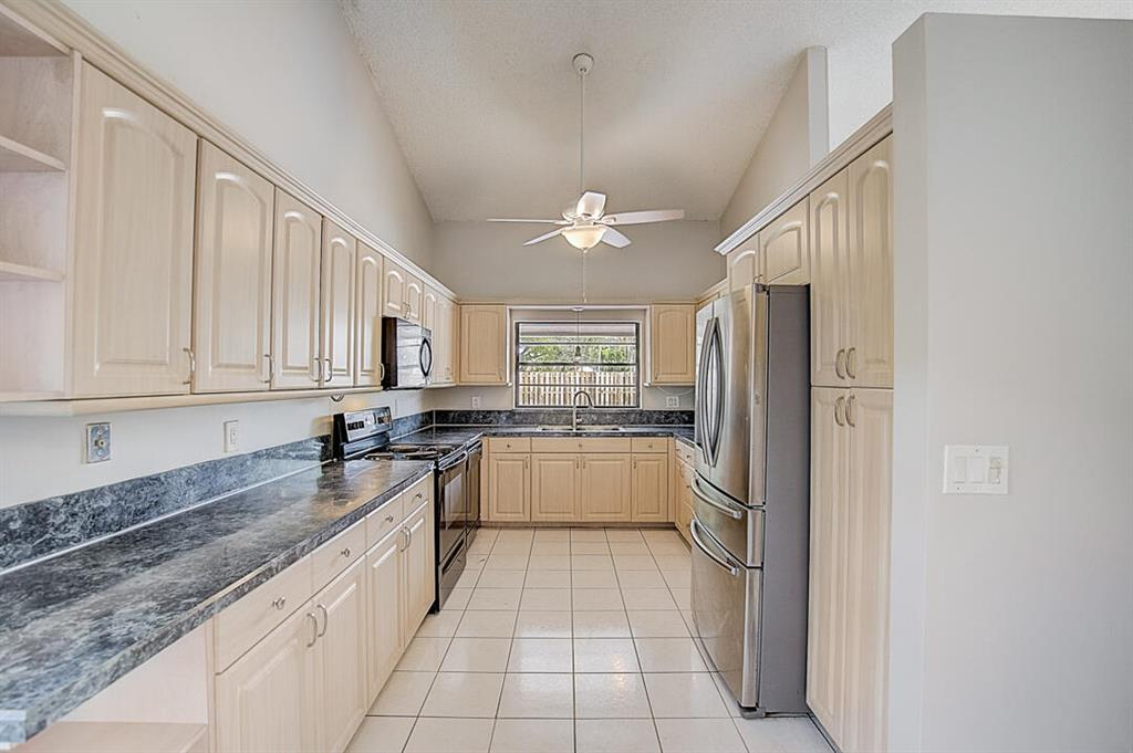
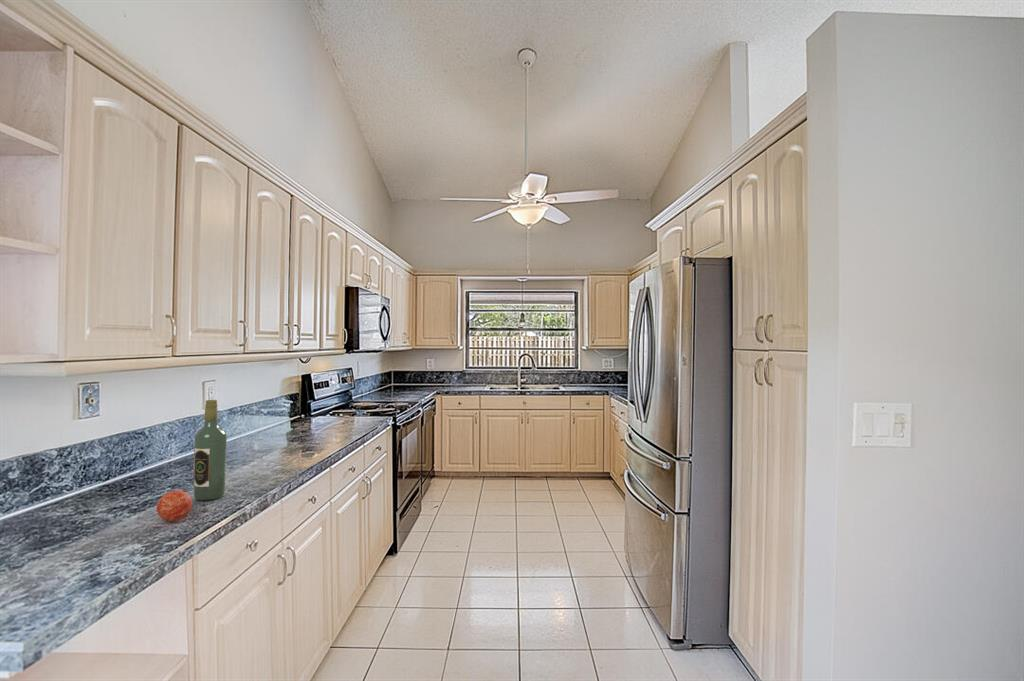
+ apple [156,489,193,522]
+ wine bottle [193,399,228,501]
